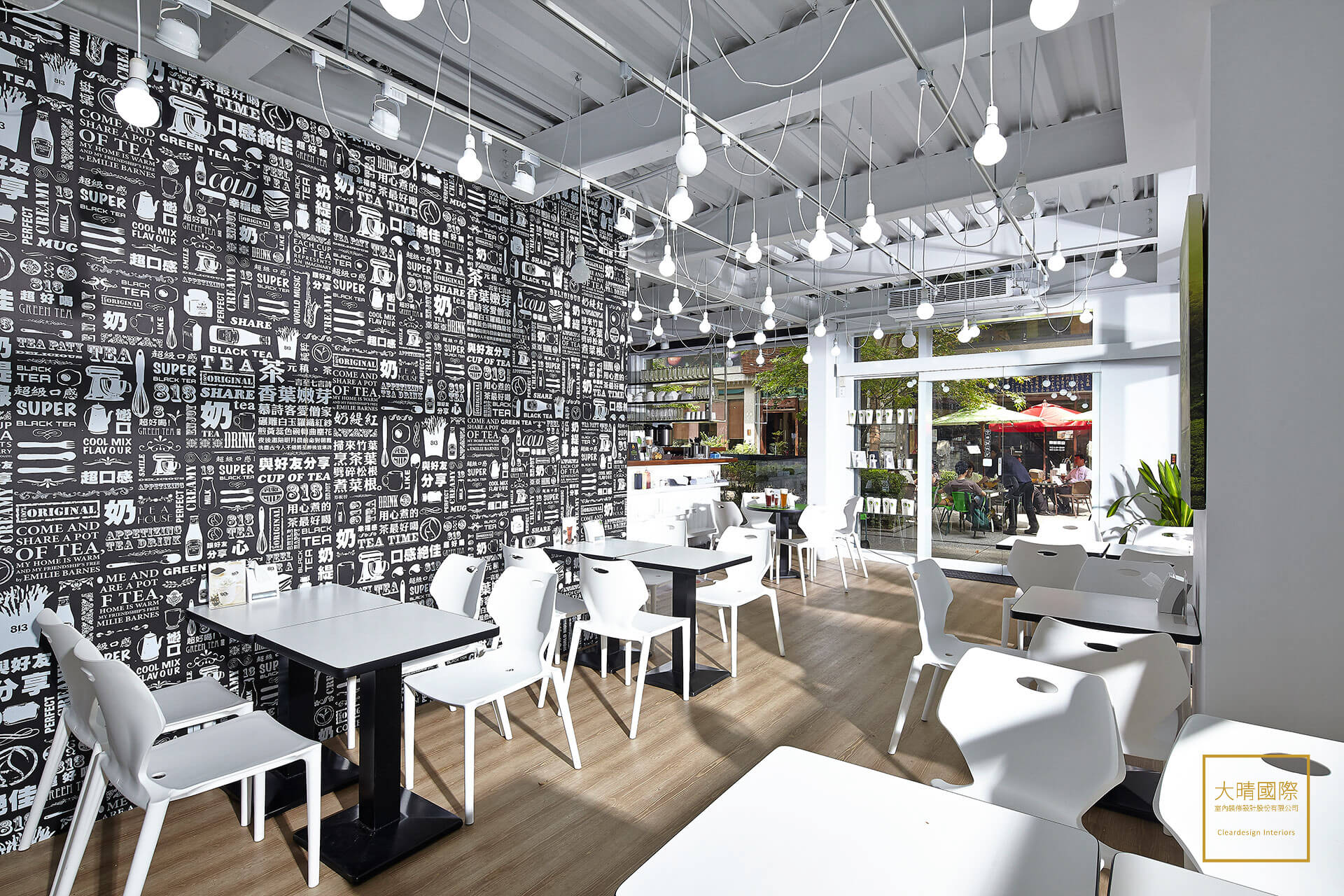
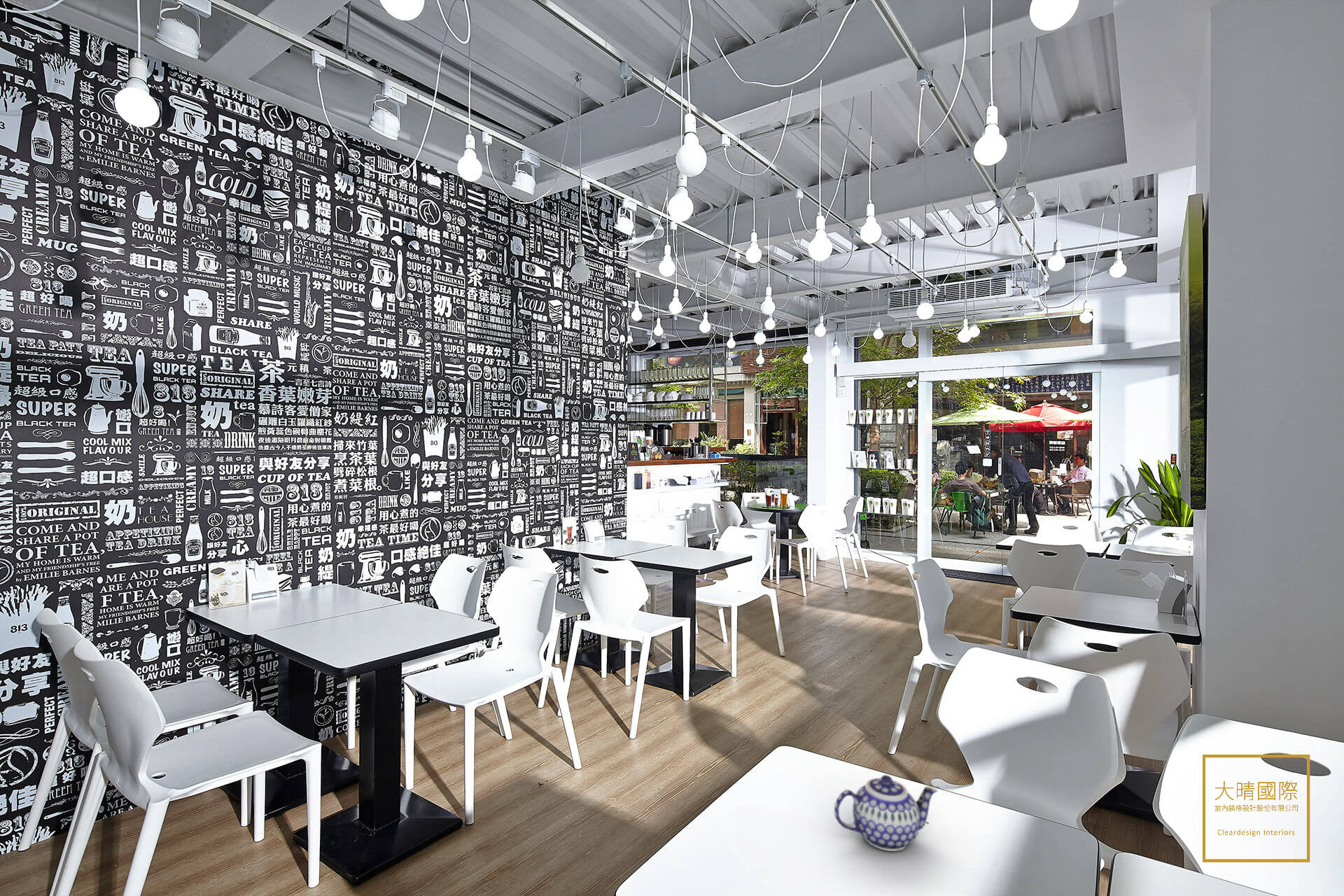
+ teapot [834,774,938,852]
